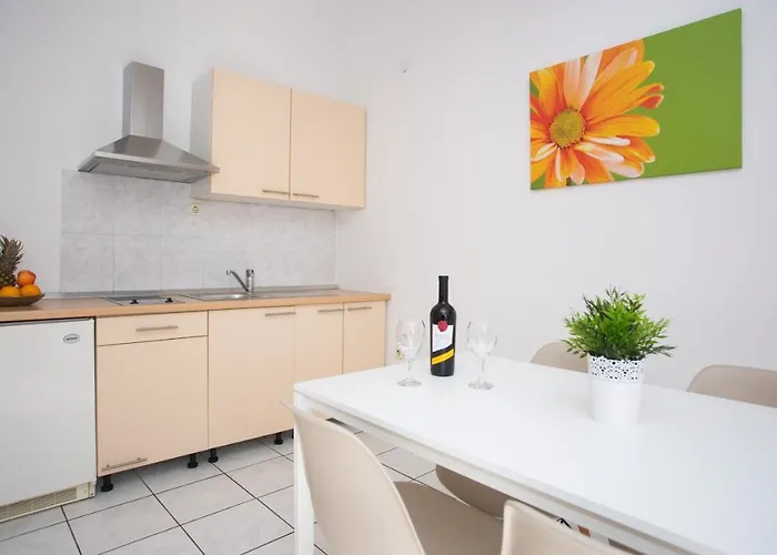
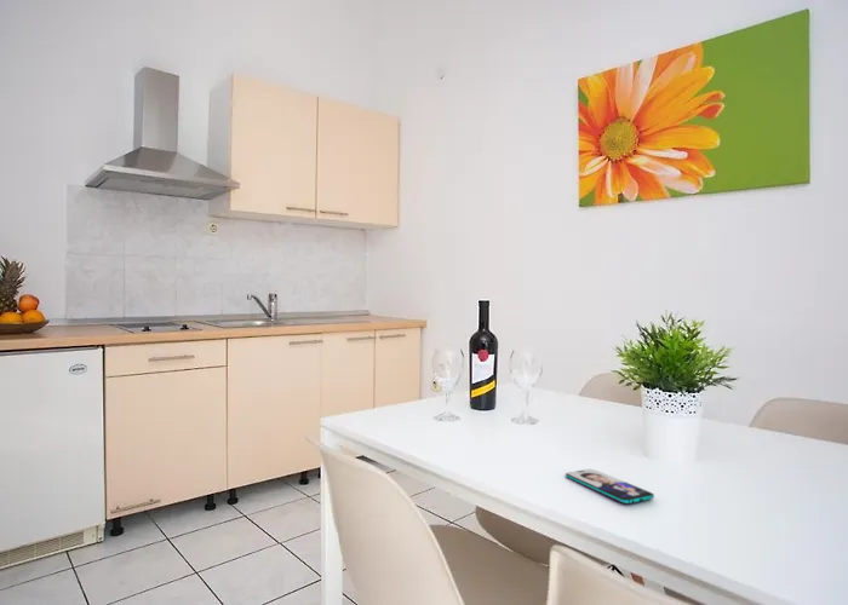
+ smartphone [565,468,655,505]
